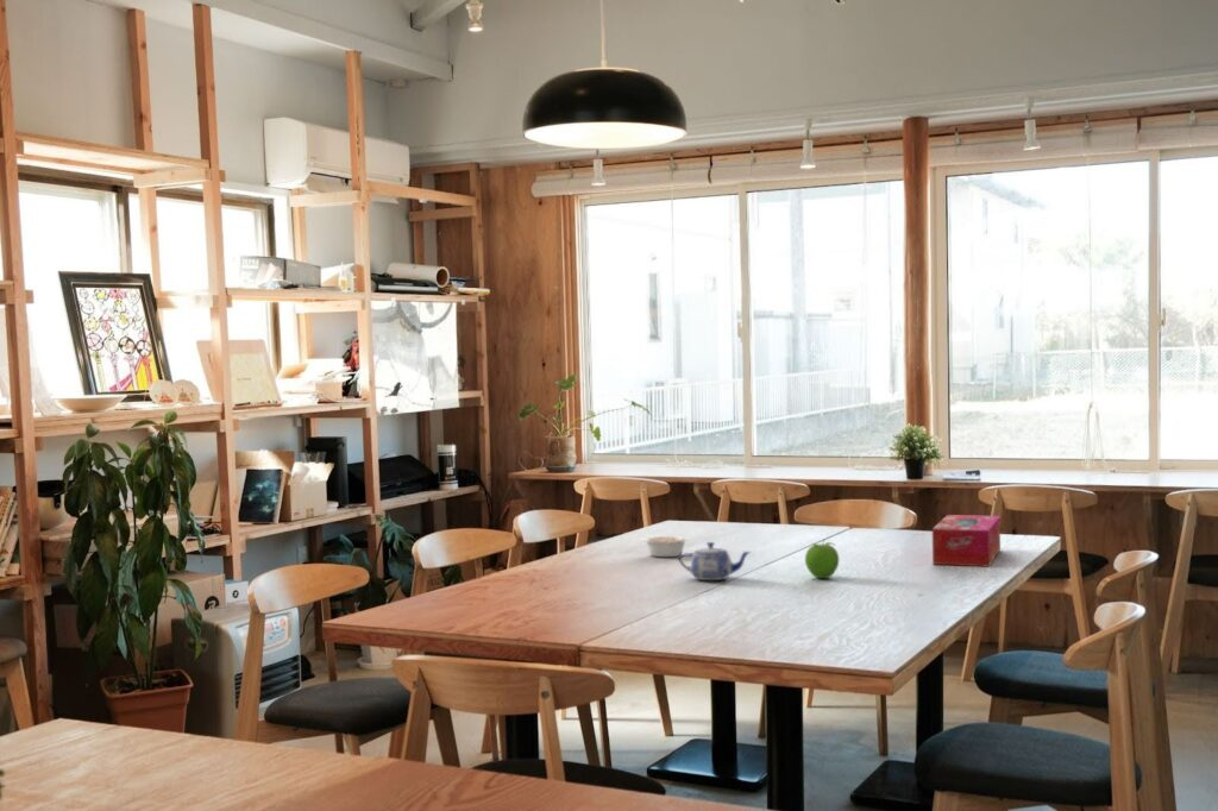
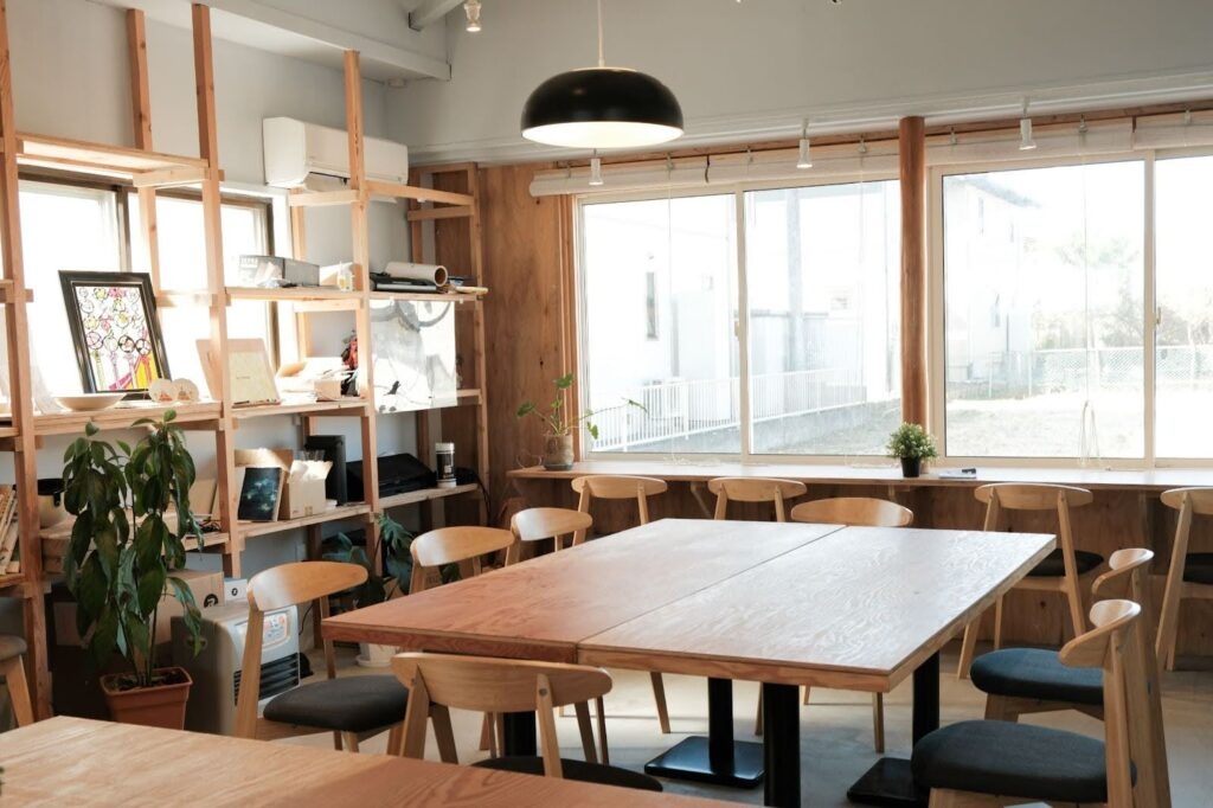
- fruit [804,540,841,579]
- teapot [678,541,752,581]
- legume [642,535,690,558]
- tissue box [931,514,1002,567]
